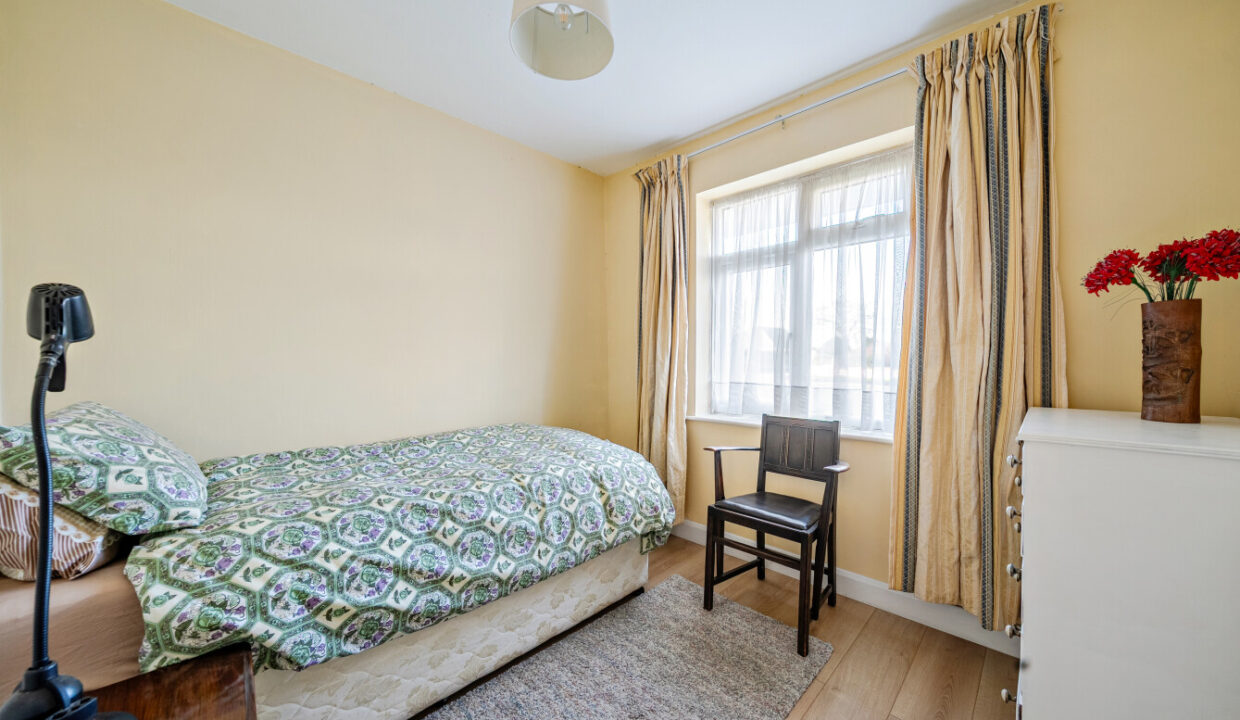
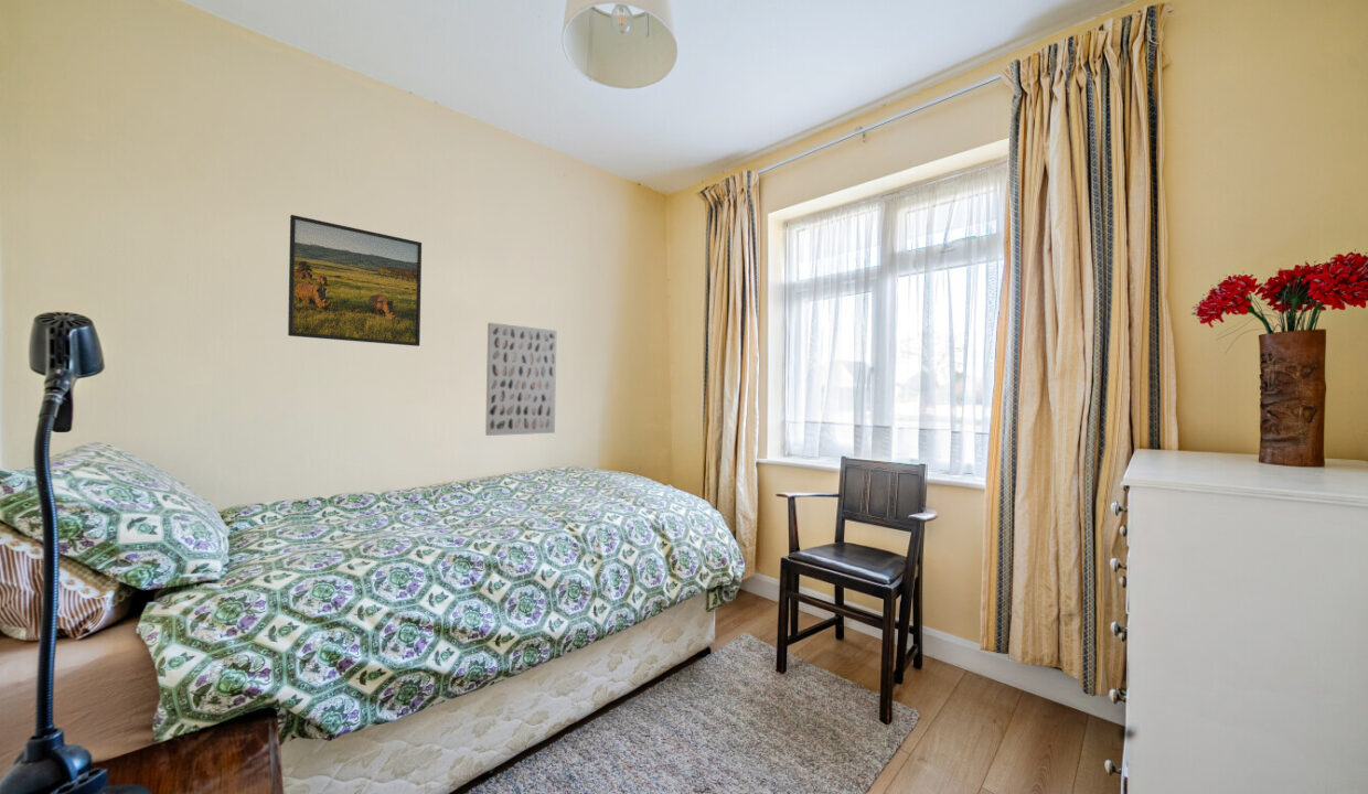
+ wall art [484,322,558,437]
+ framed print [287,214,423,347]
